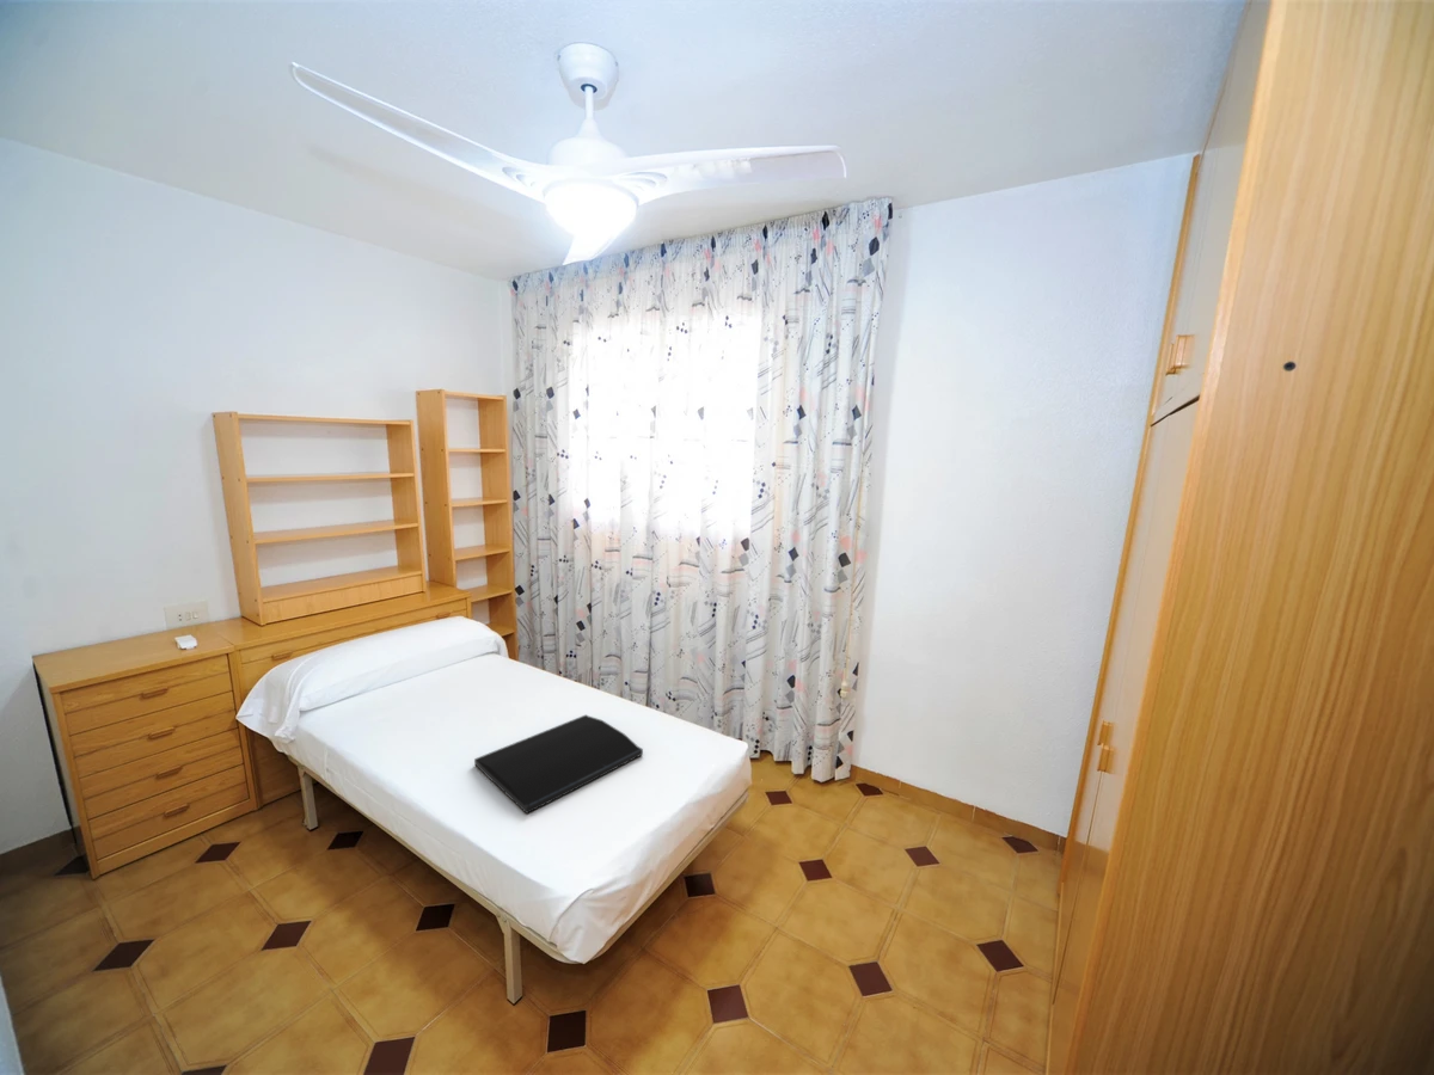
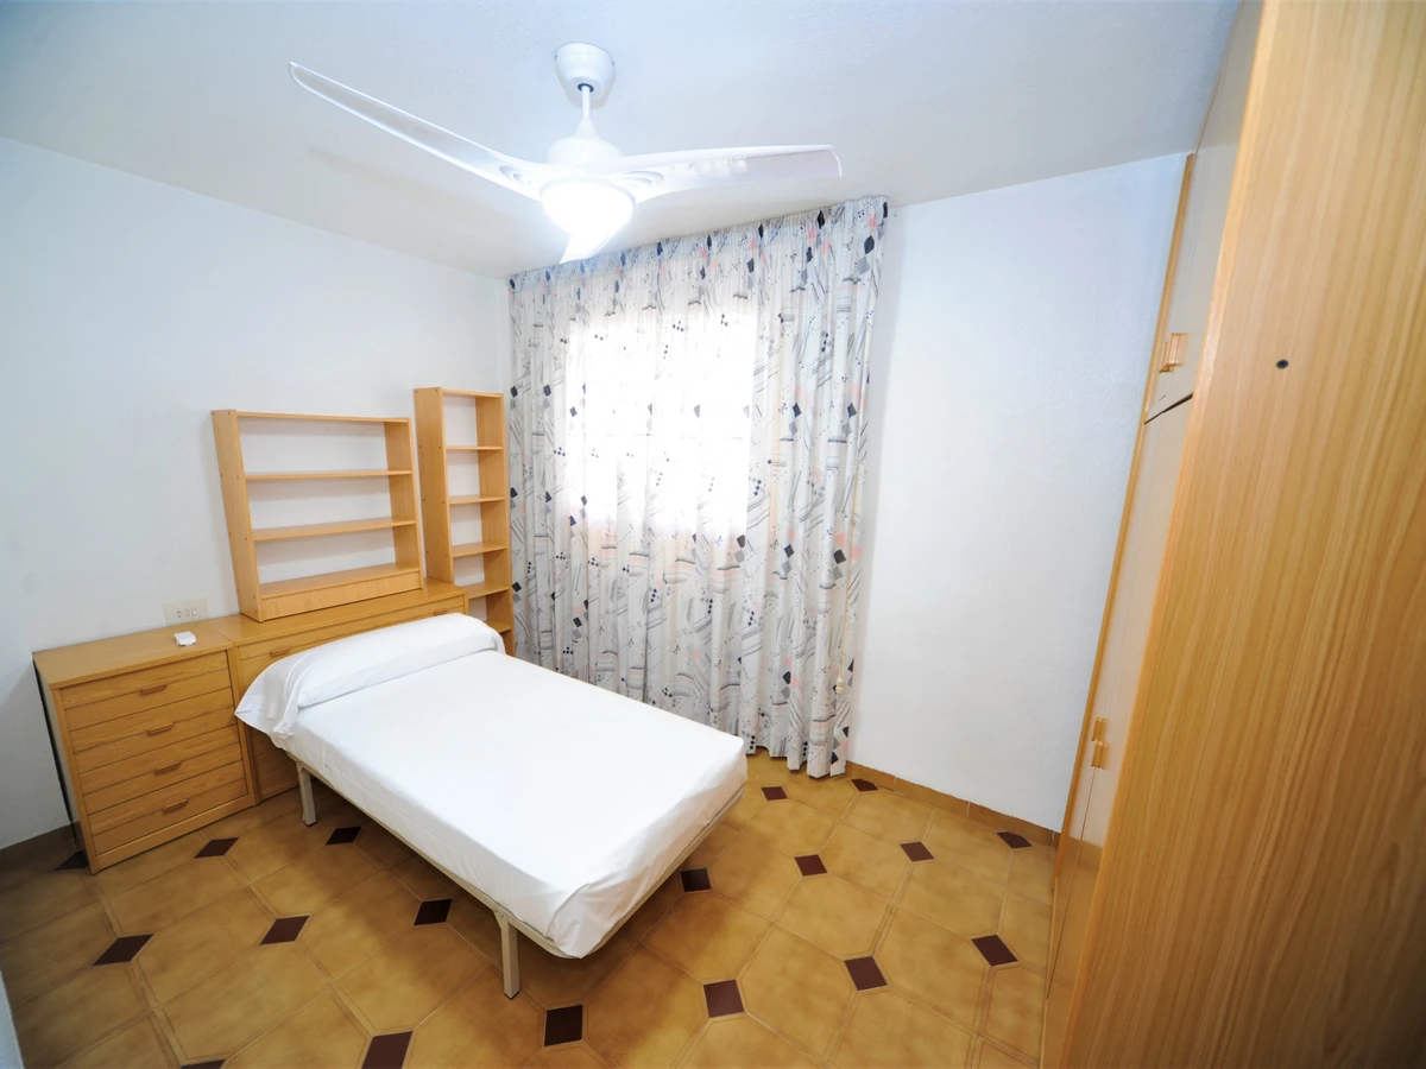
- desk pad [473,713,644,815]
